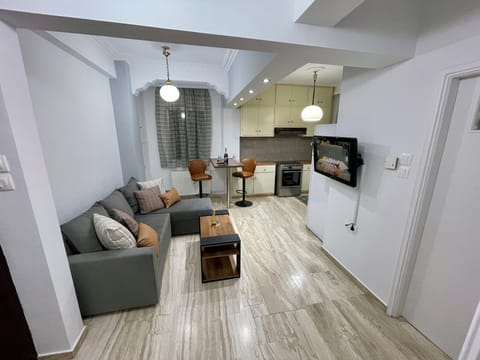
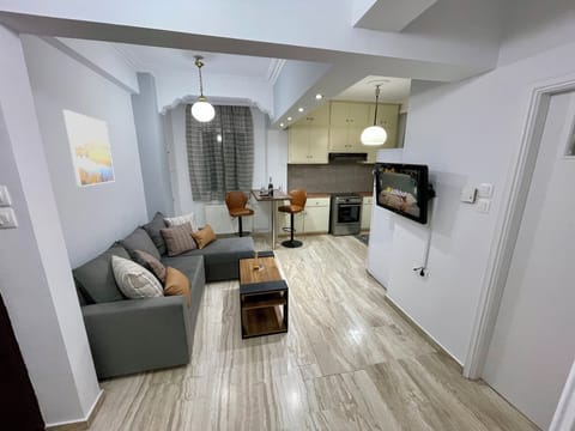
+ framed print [61,109,116,188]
